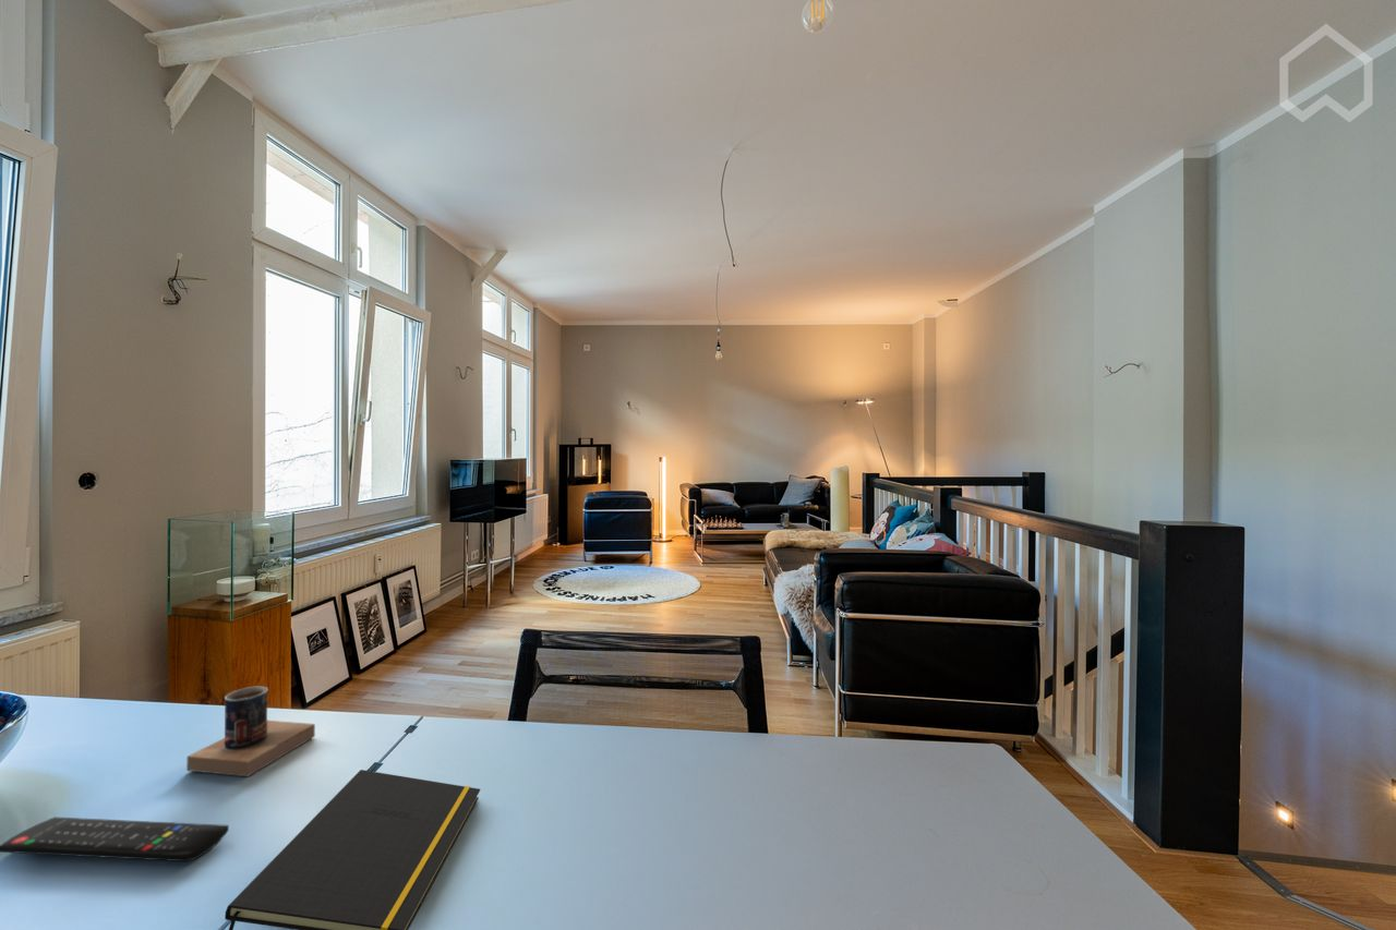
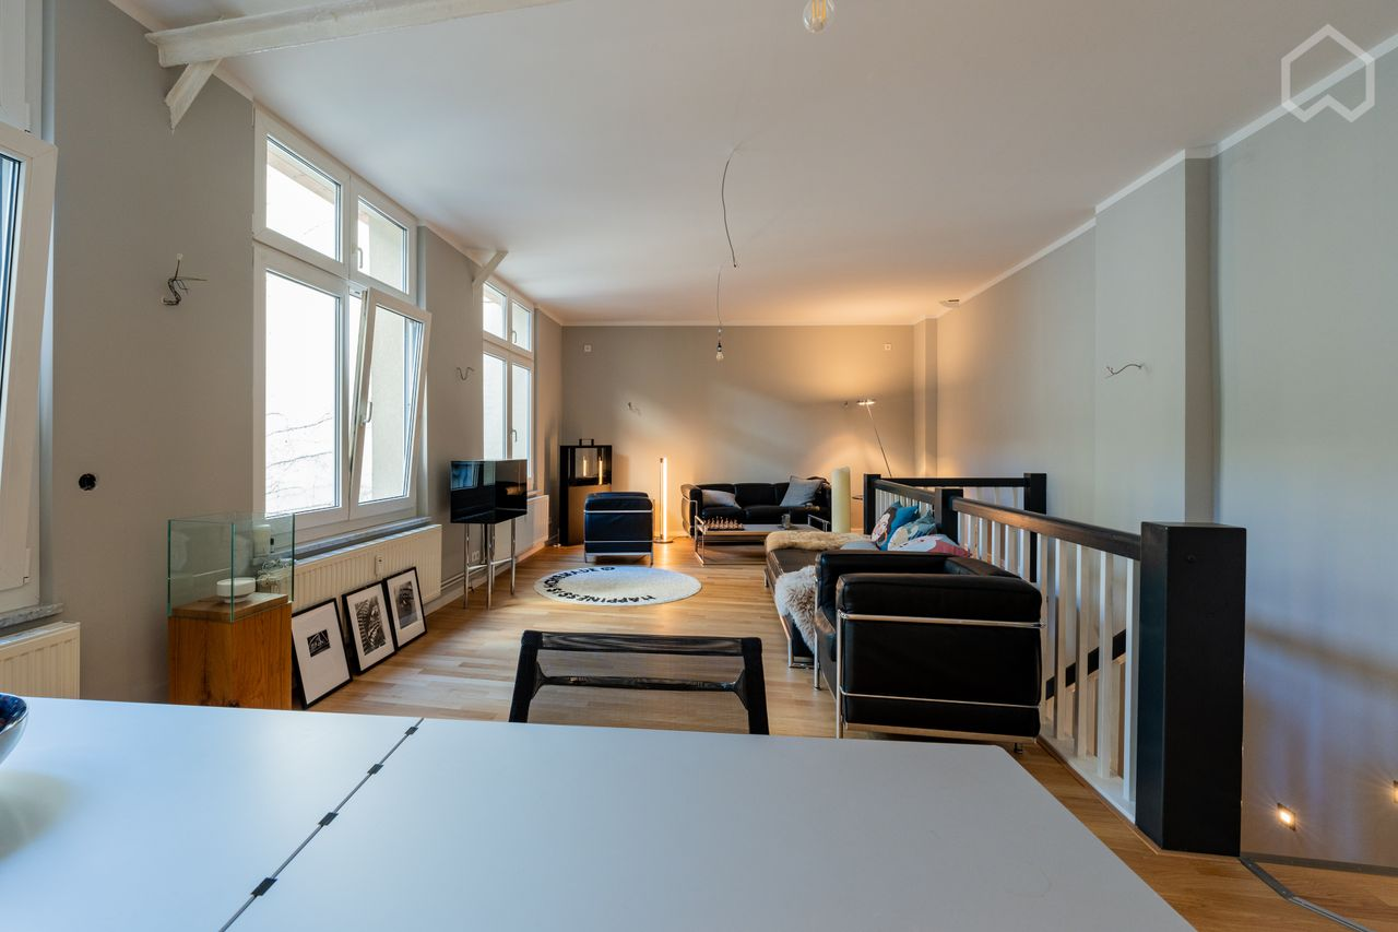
- notepad [224,769,481,930]
- remote control [0,816,230,862]
- mug [185,686,316,777]
